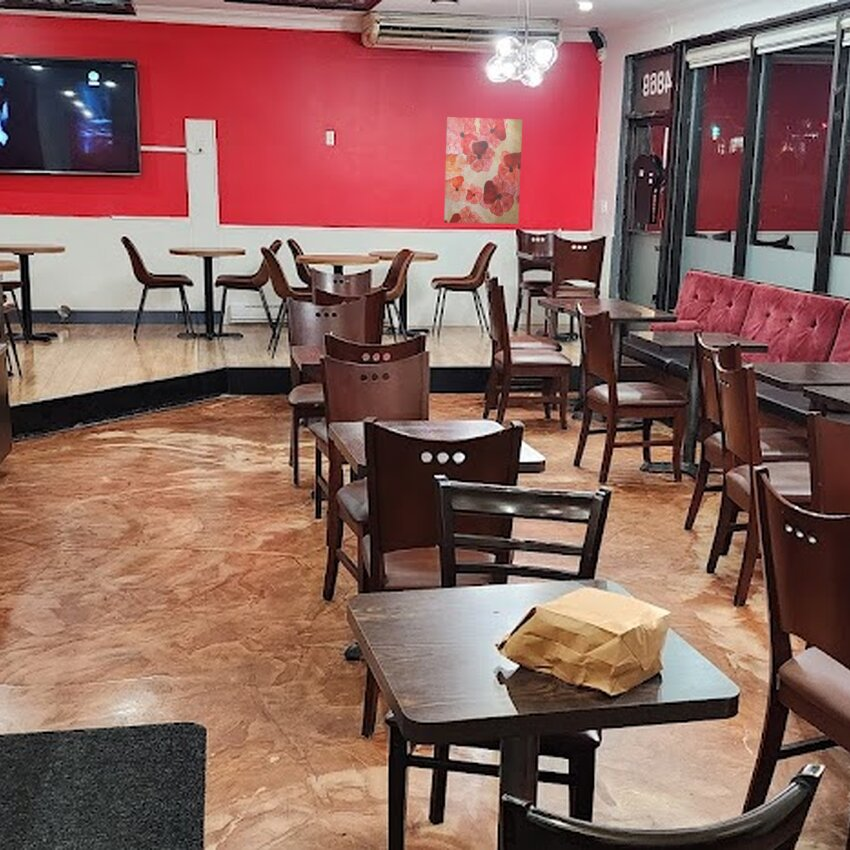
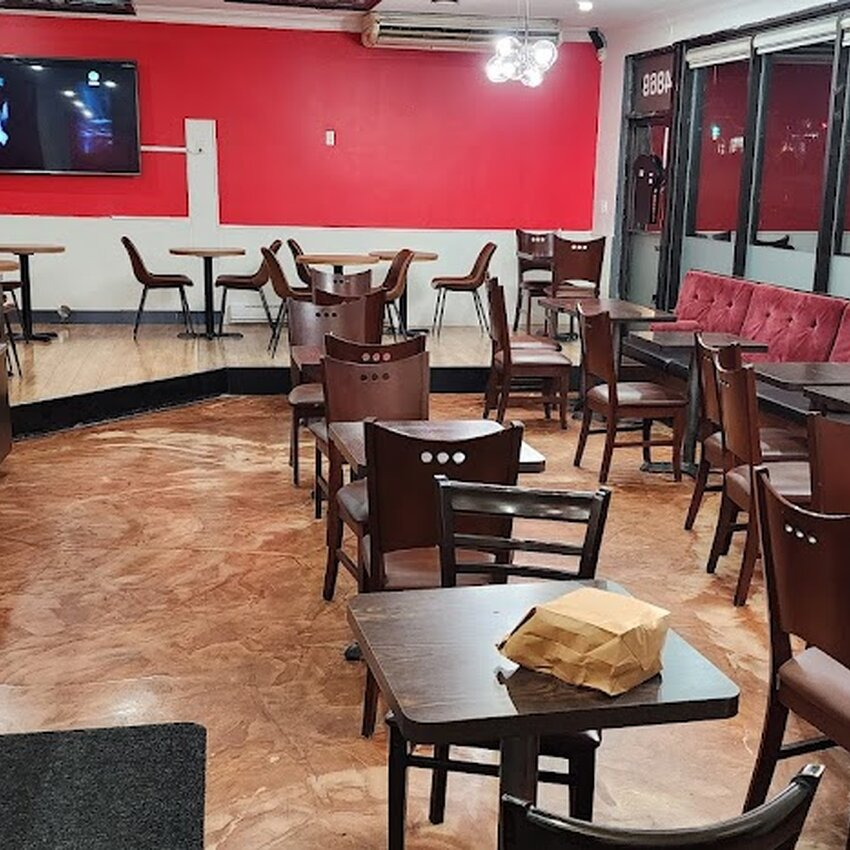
- wall art [443,116,523,225]
